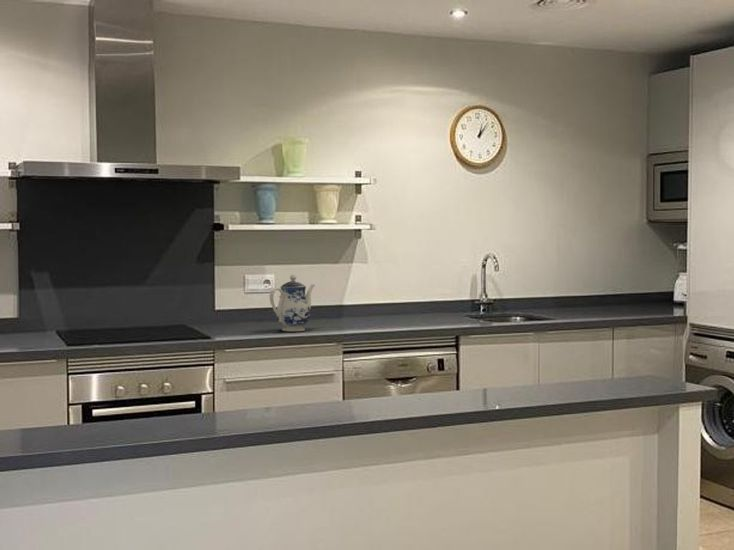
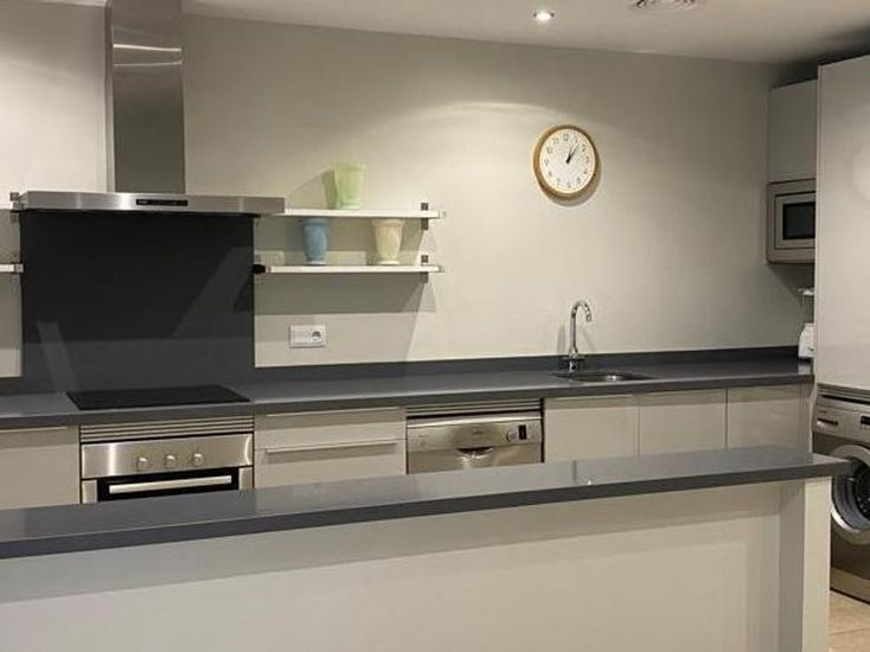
- teapot [269,273,316,332]
